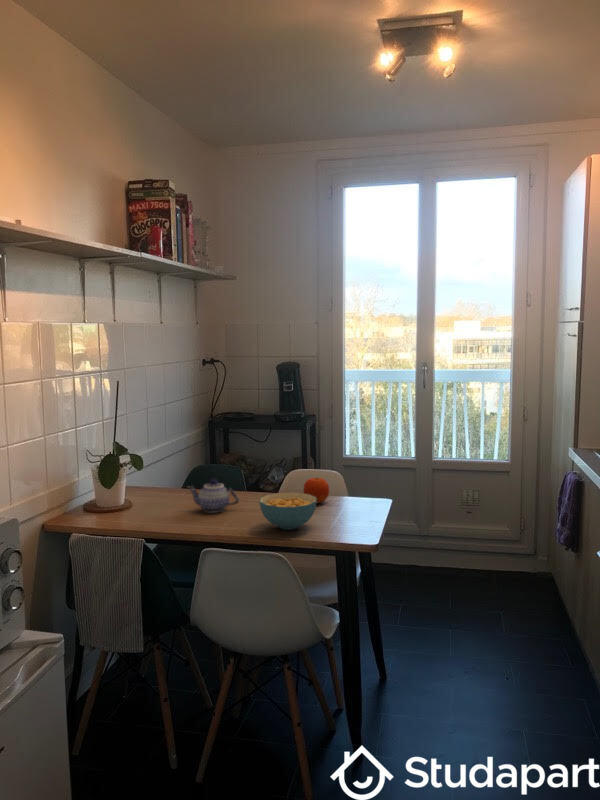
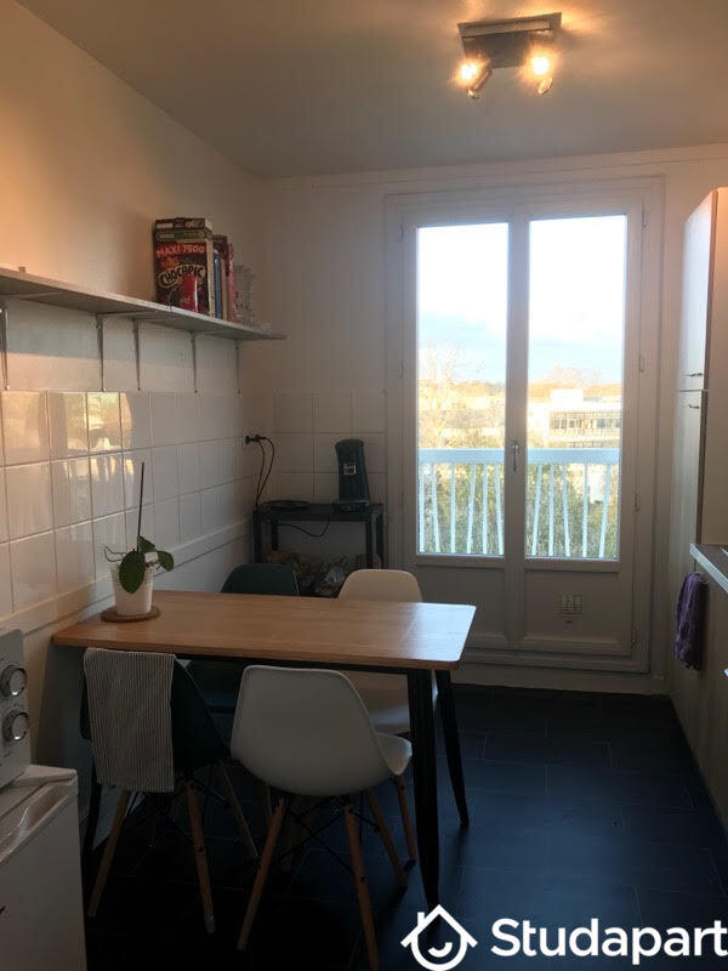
- cereal bowl [259,492,317,531]
- fruit [303,477,330,504]
- teapot [187,478,240,514]
